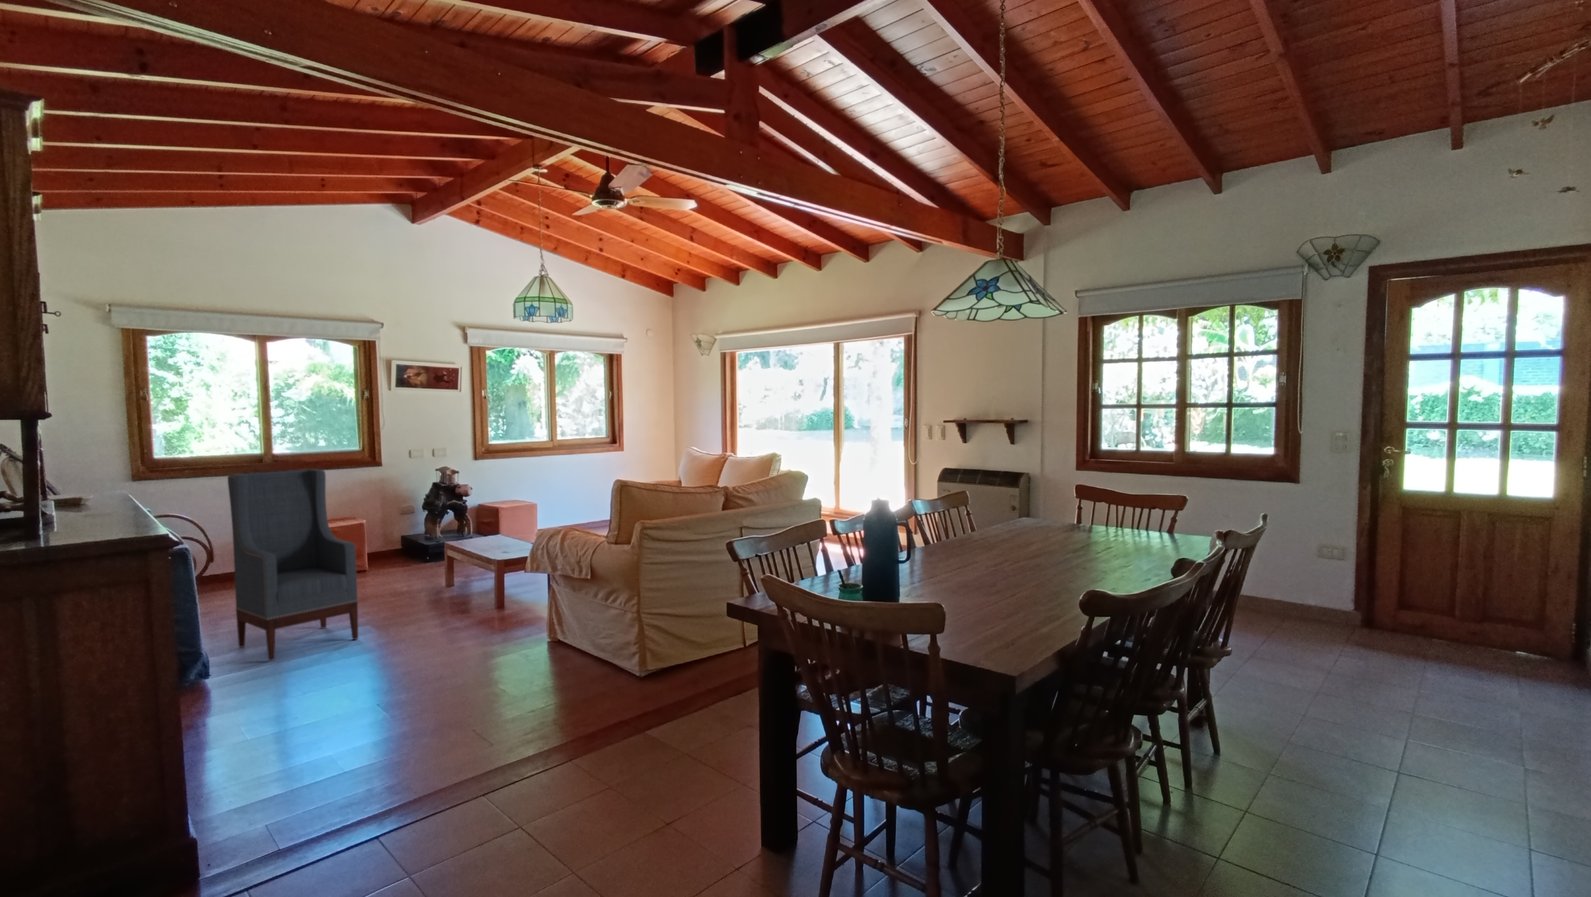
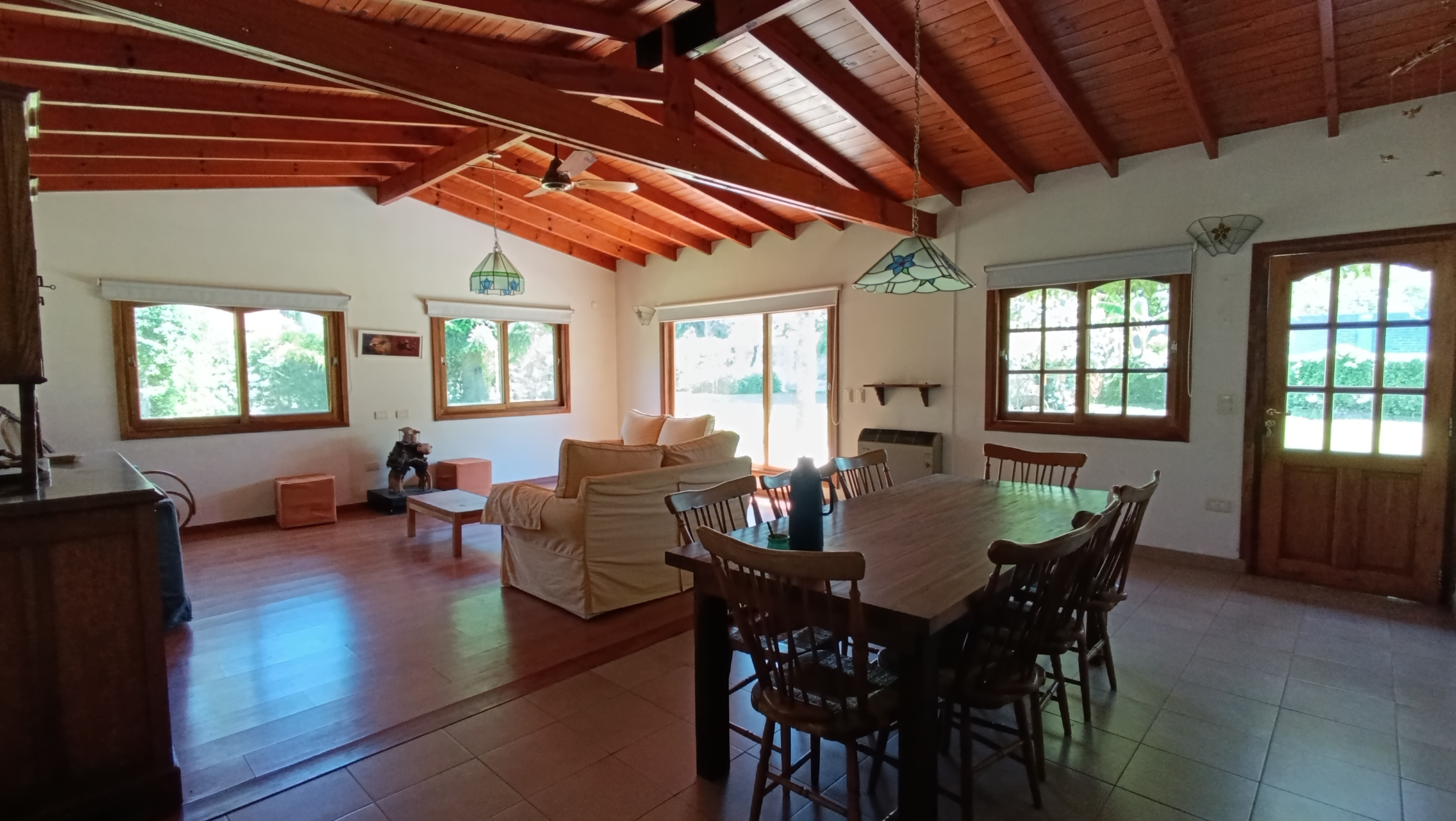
- armchair [227,469,358,661]
